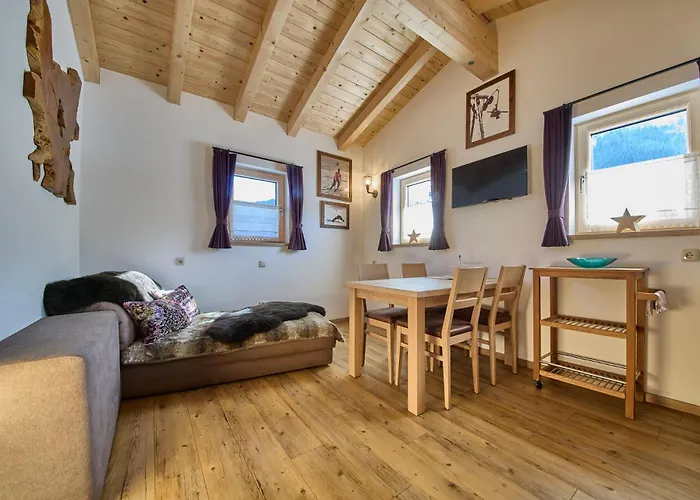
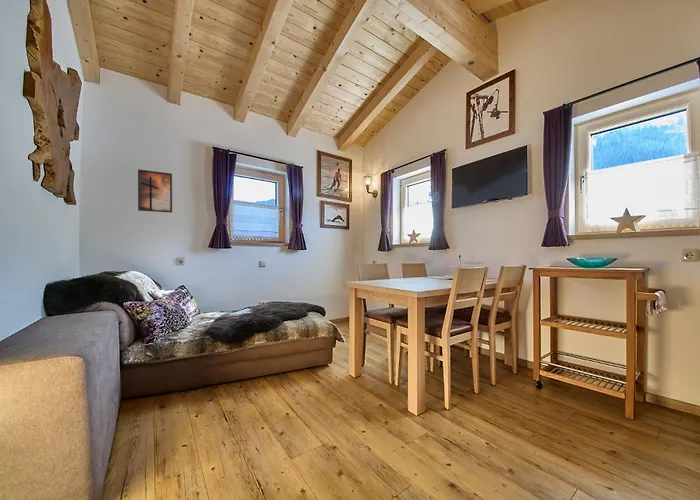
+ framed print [137,168,173,214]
